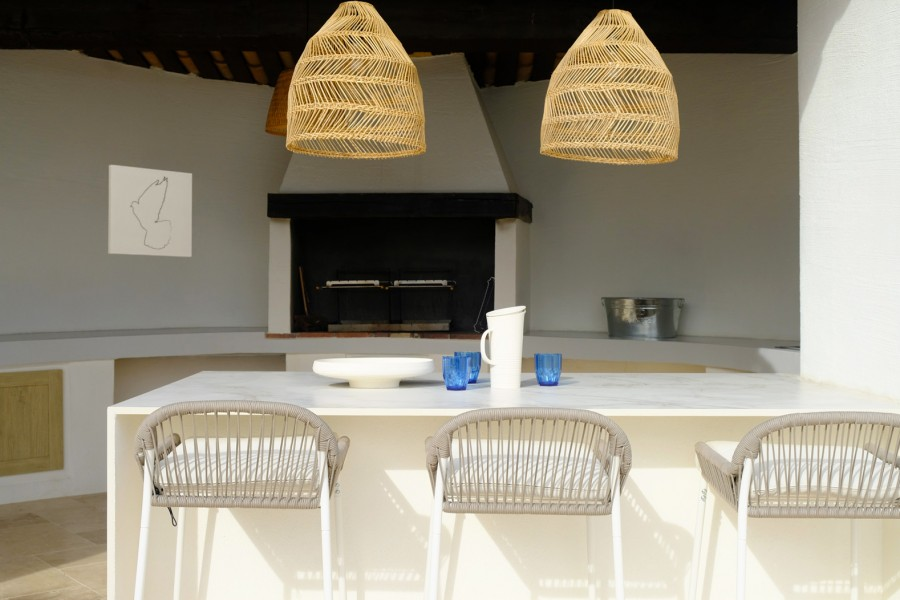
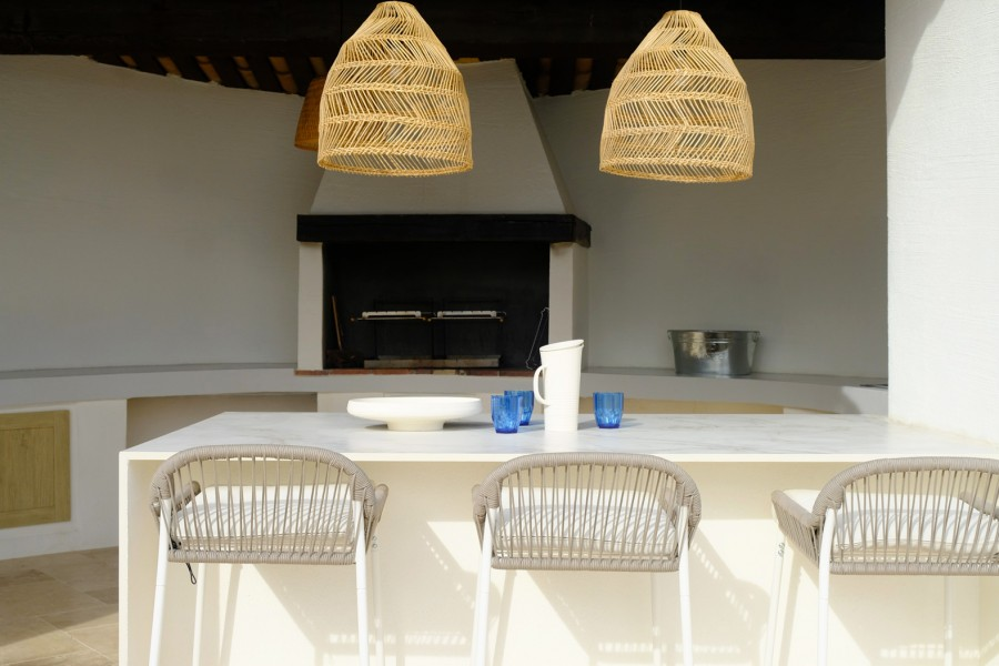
- wall art [107,164,193,258]
